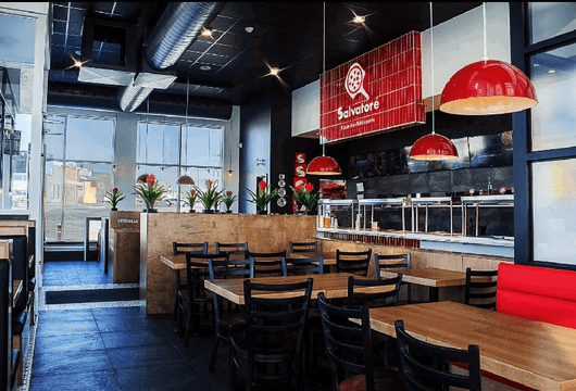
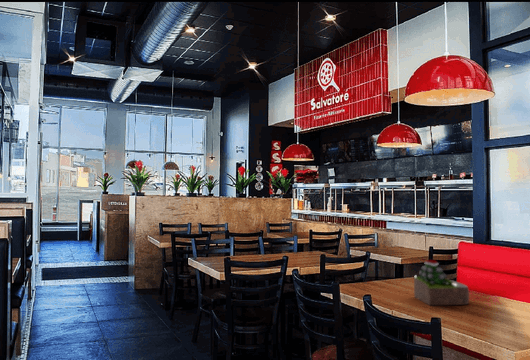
+ succulent plant [413,259,470,306]
